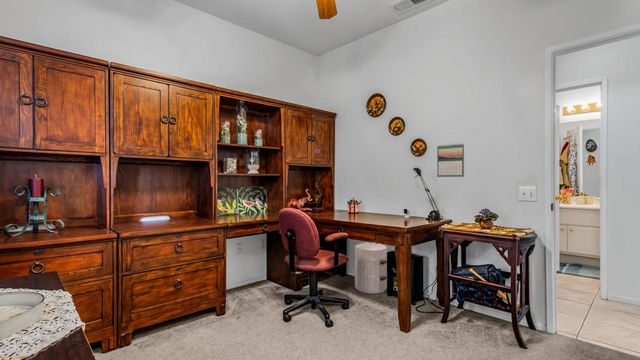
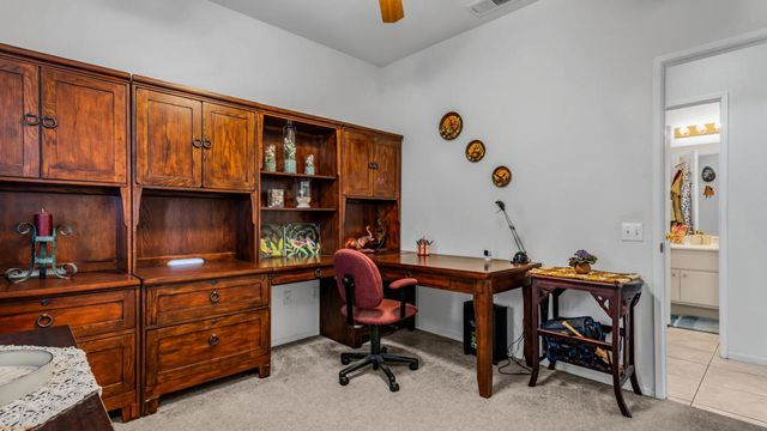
- calendar [436,143,465,178]
- waste bin [353,241,388,295]
